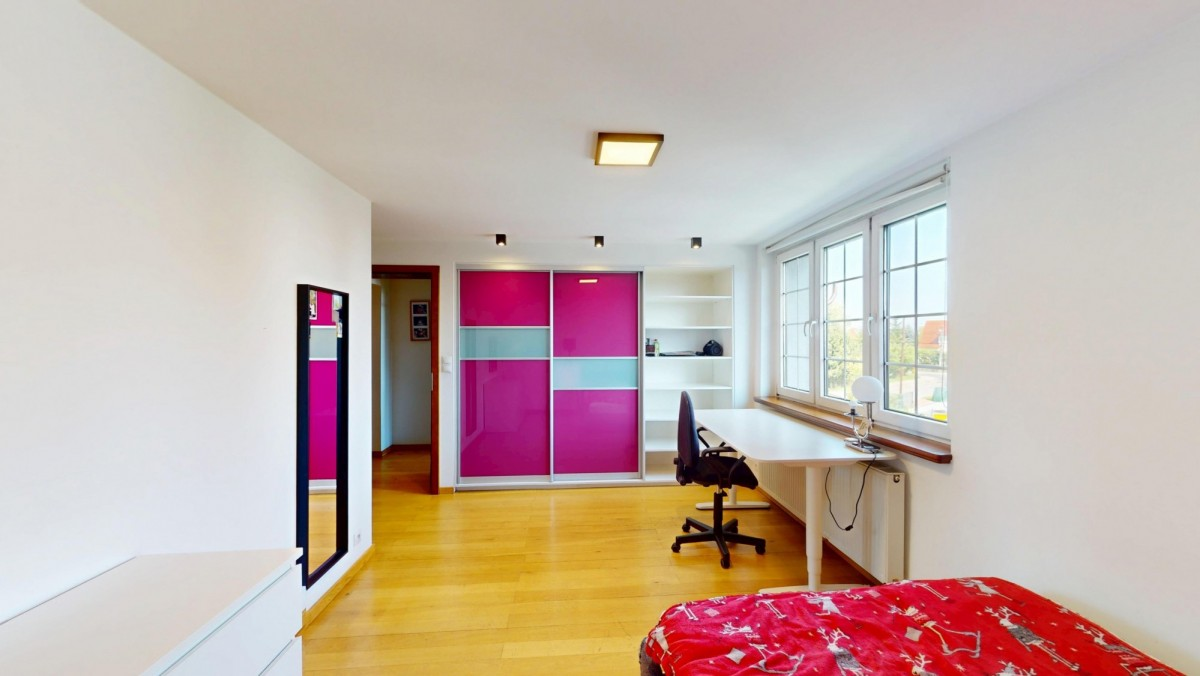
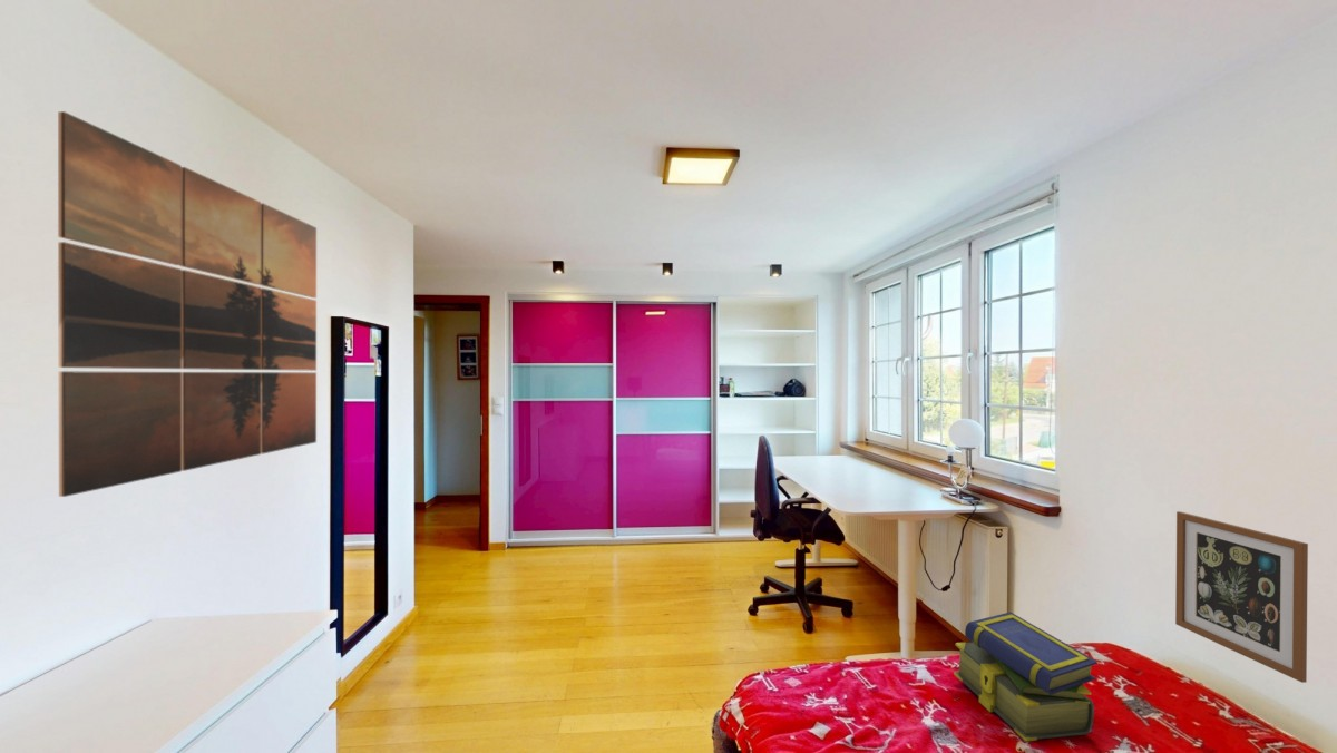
+ wall art [1174,510,1309,684]
+ wall art [57,110,318,498]
+ stack of books [953,610,1099,742]
